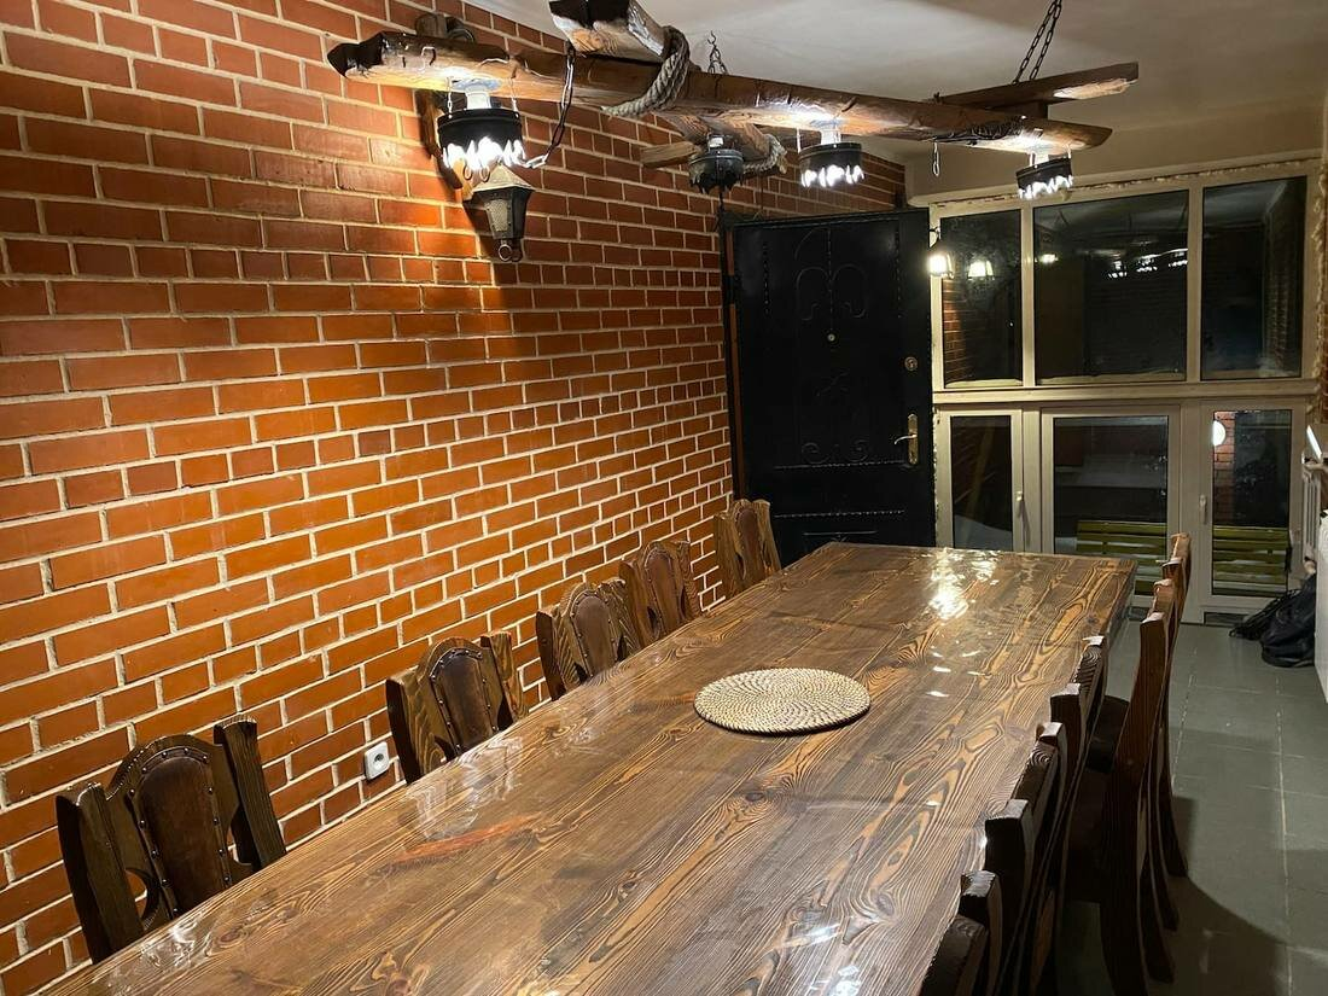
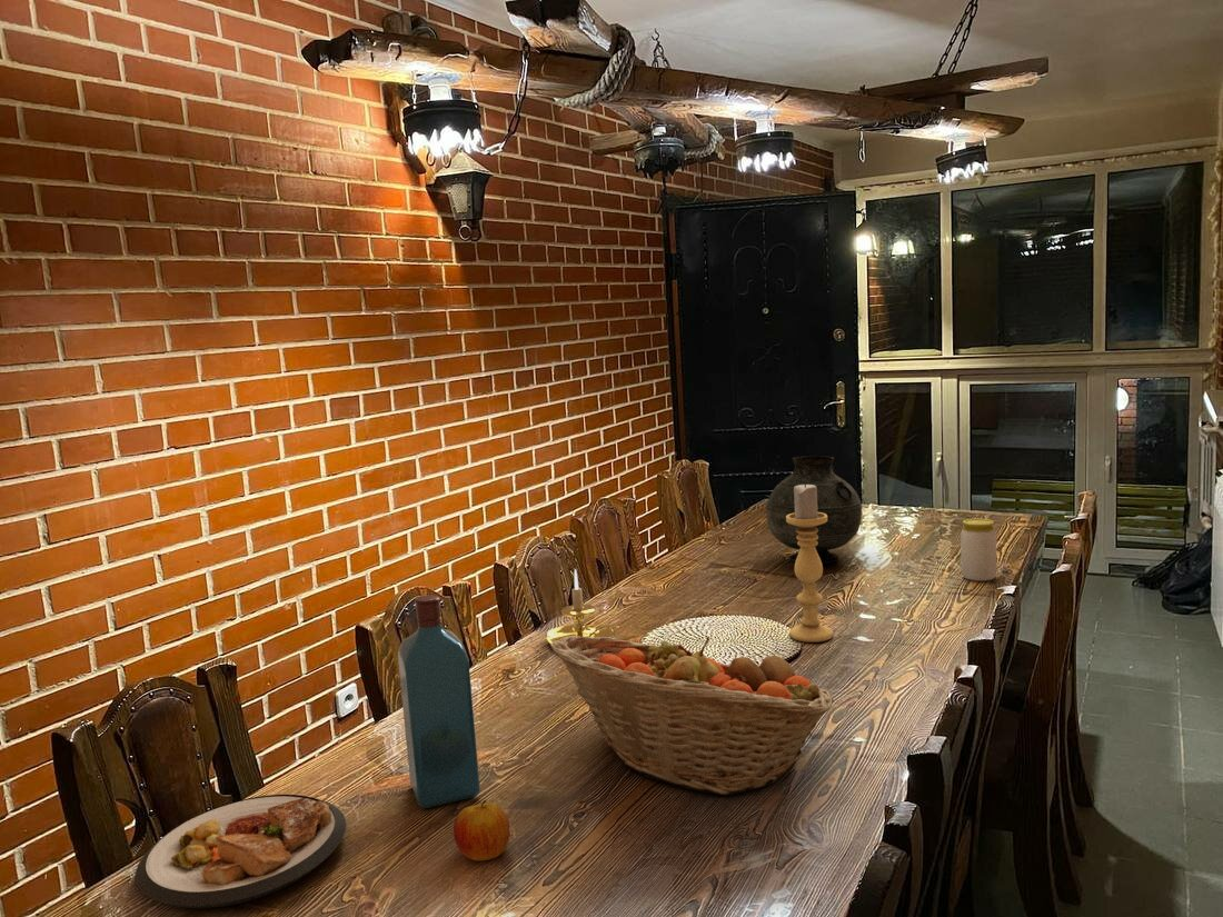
+ jar [959,518,998,582]
+ plate [135,794,347,909]
+ fruit basket [549,636,835,796]
+ apple [453,799,511,863]
+ candle holder [786,482,834,644]
+ vase [765,455,863,565]
+ liquor [397,594,481,809]
+ candle holder [544,568,620,645]
